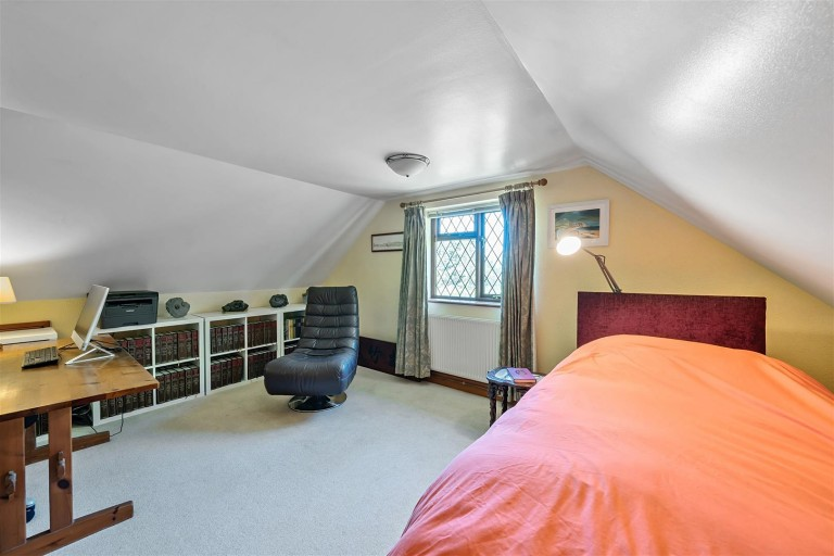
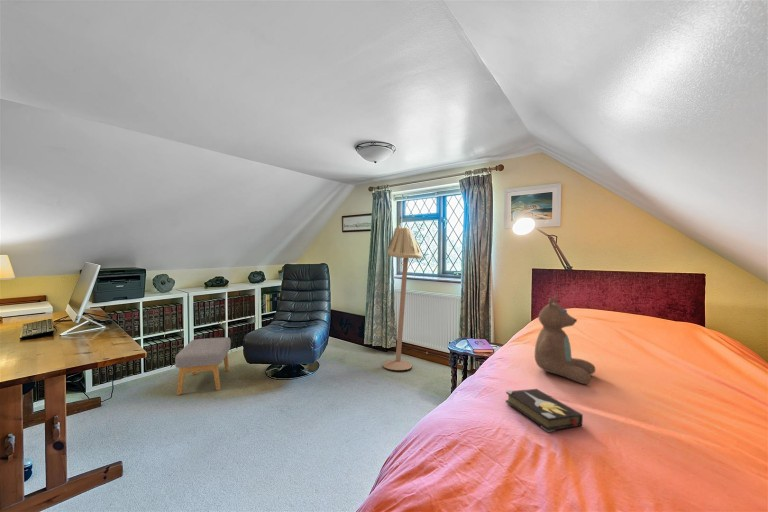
+ floor lamp [382,224,423,371]
+ footstool [174,336,232,396]
+ teddy bear [534,295,596,385]
+ hardback book [505,388,584,433]
